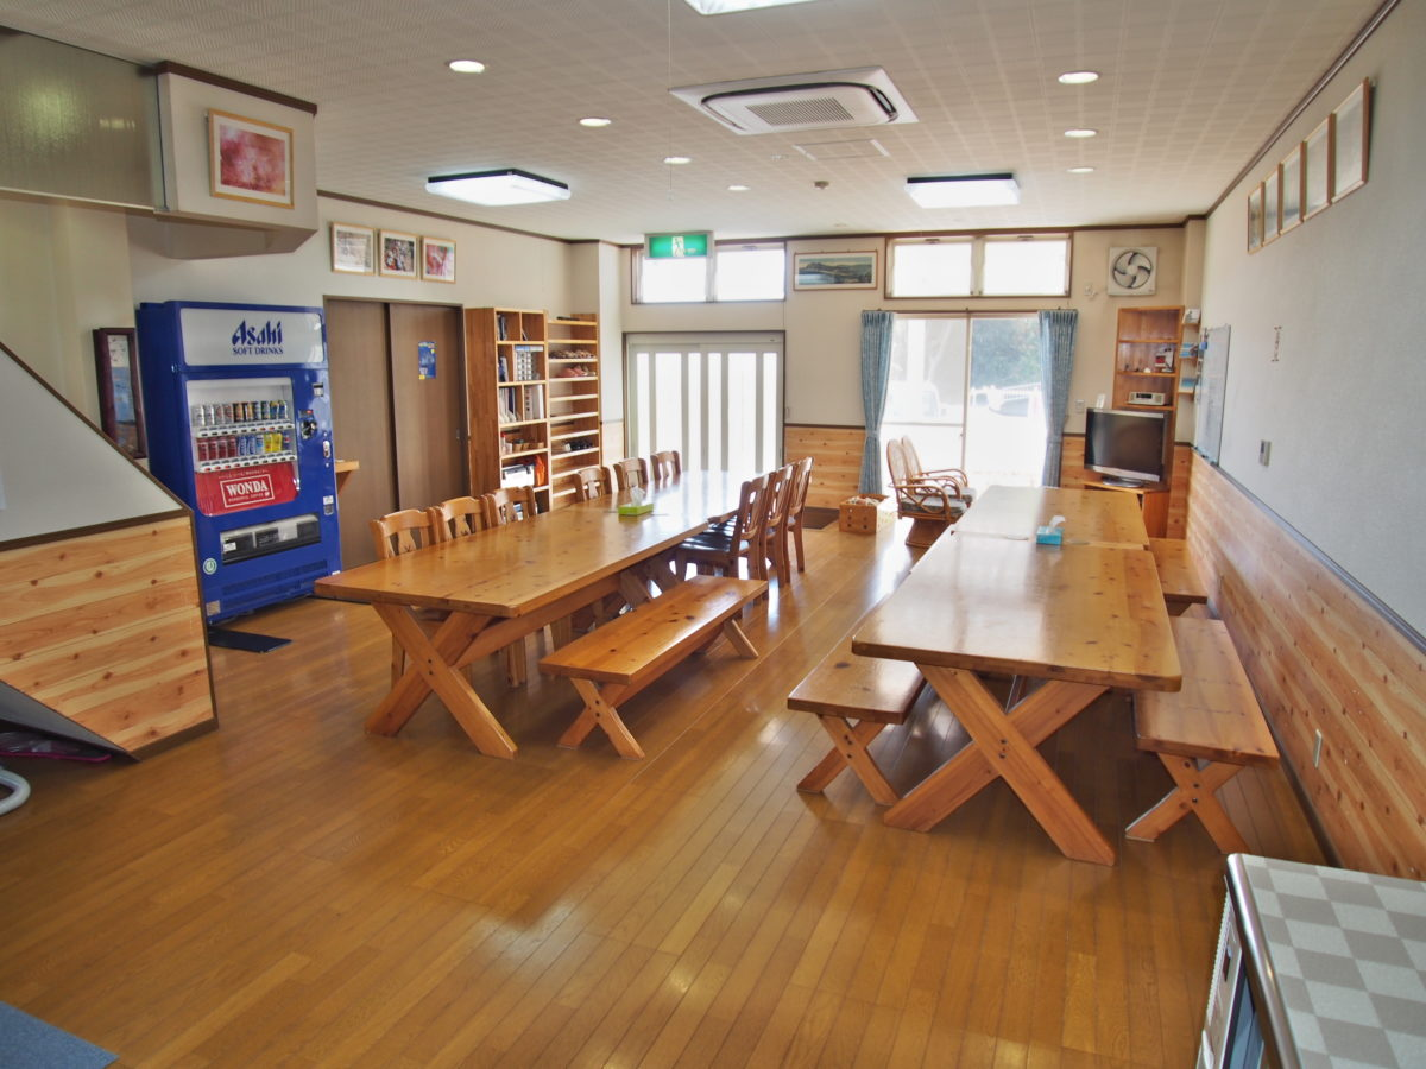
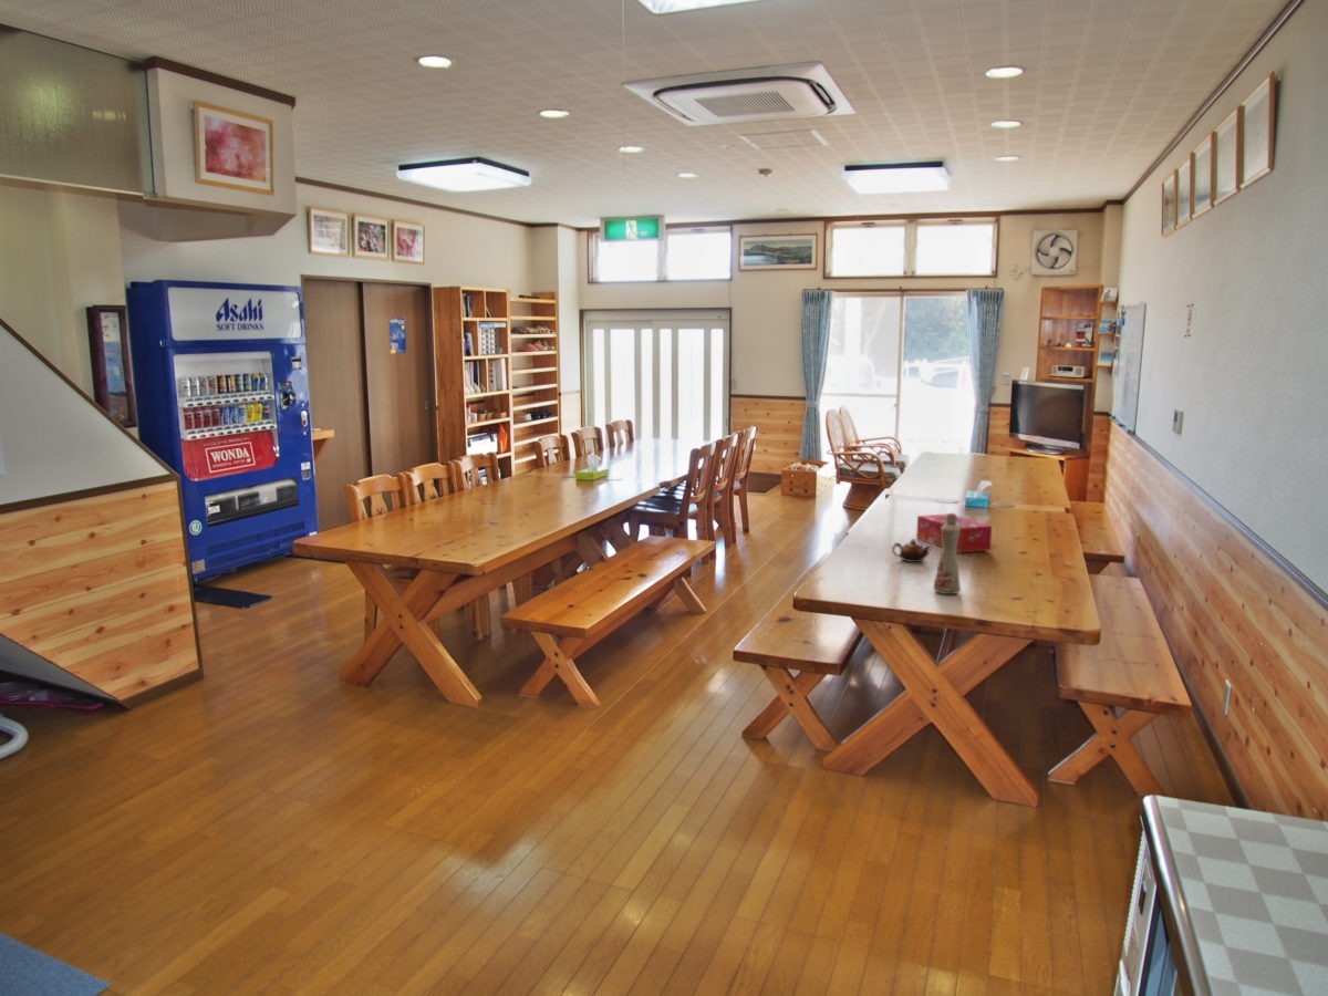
+ bottle [932,512,962,595]
+ tissue box [915,512,993,553]
+ teapot [891,538,933,563]
